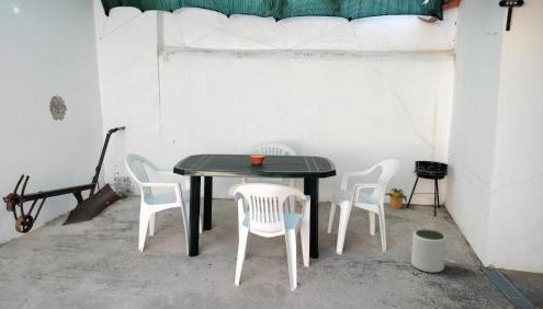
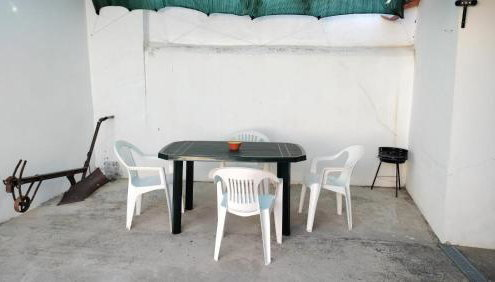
- wall ornament [48,94,68,122]
- potted plant [384,187,408,209]
- plant pot [410,229,448,274]
